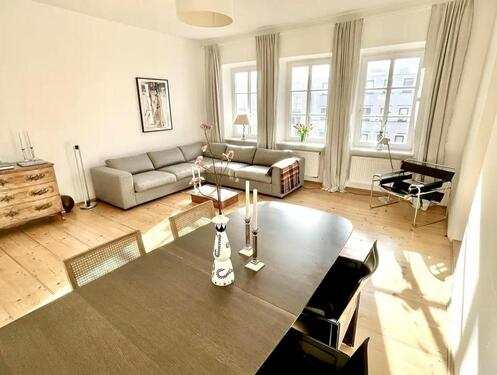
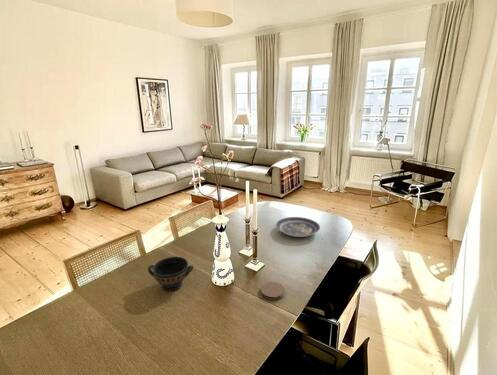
+ bowl [147,256,195,292]
+ coaster [260,281,285,301]
+ plate [275,216,321,238]
